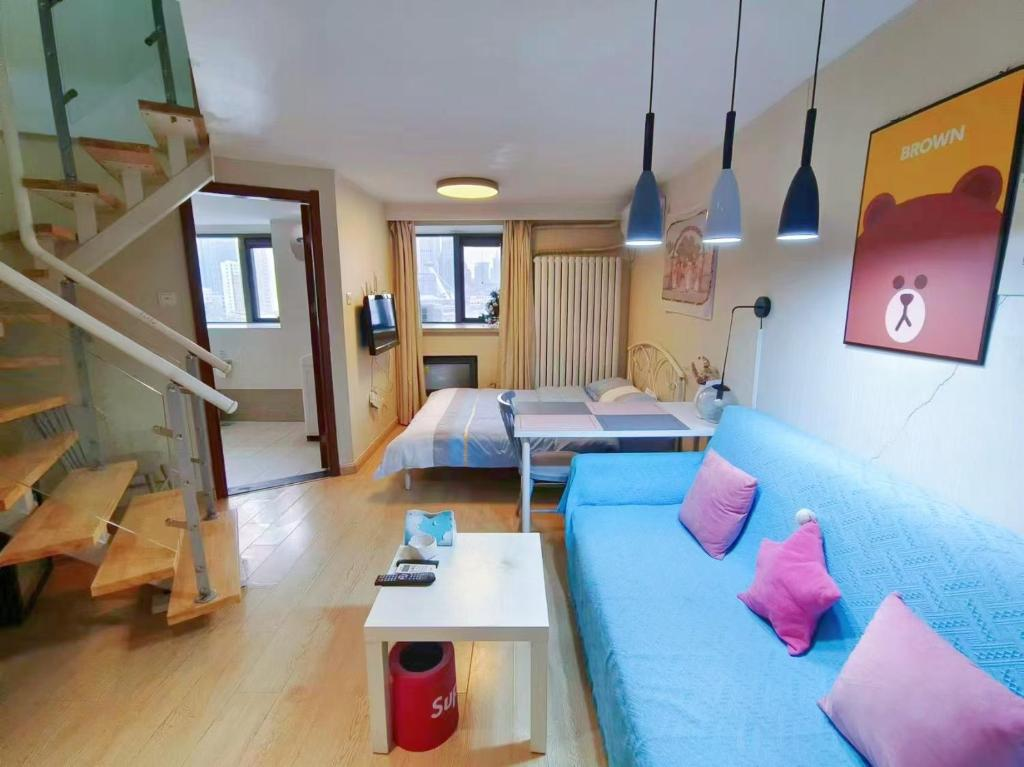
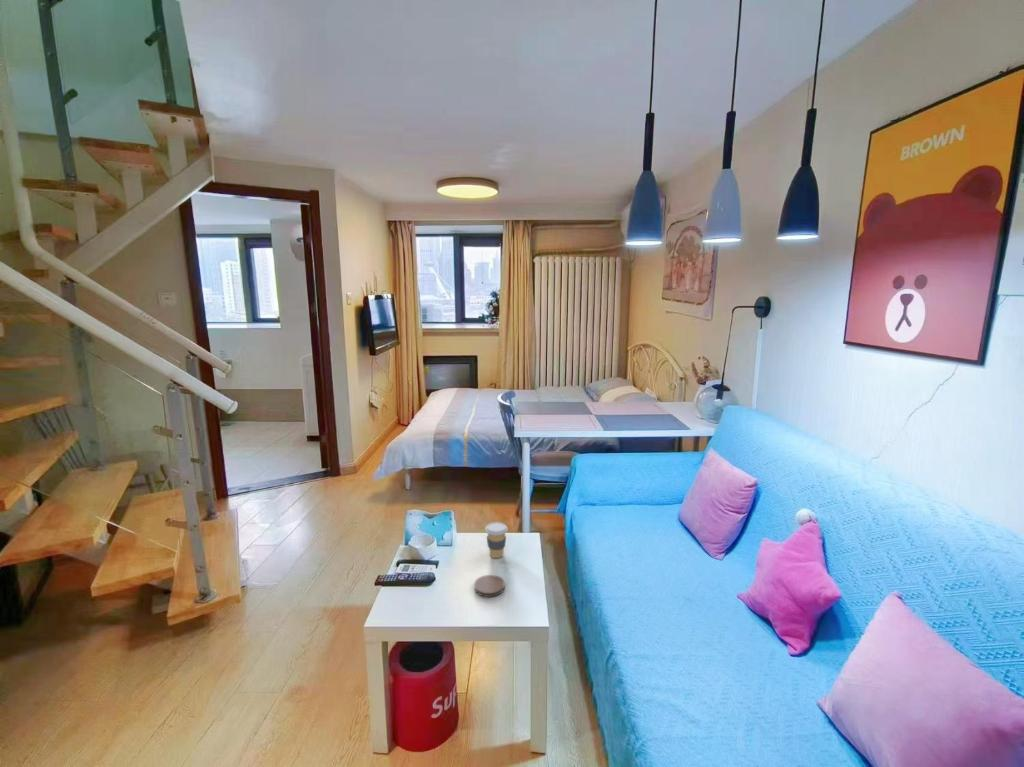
+ coffee cup [484,521,509,559]
+ coaster [473,574,506,598]
